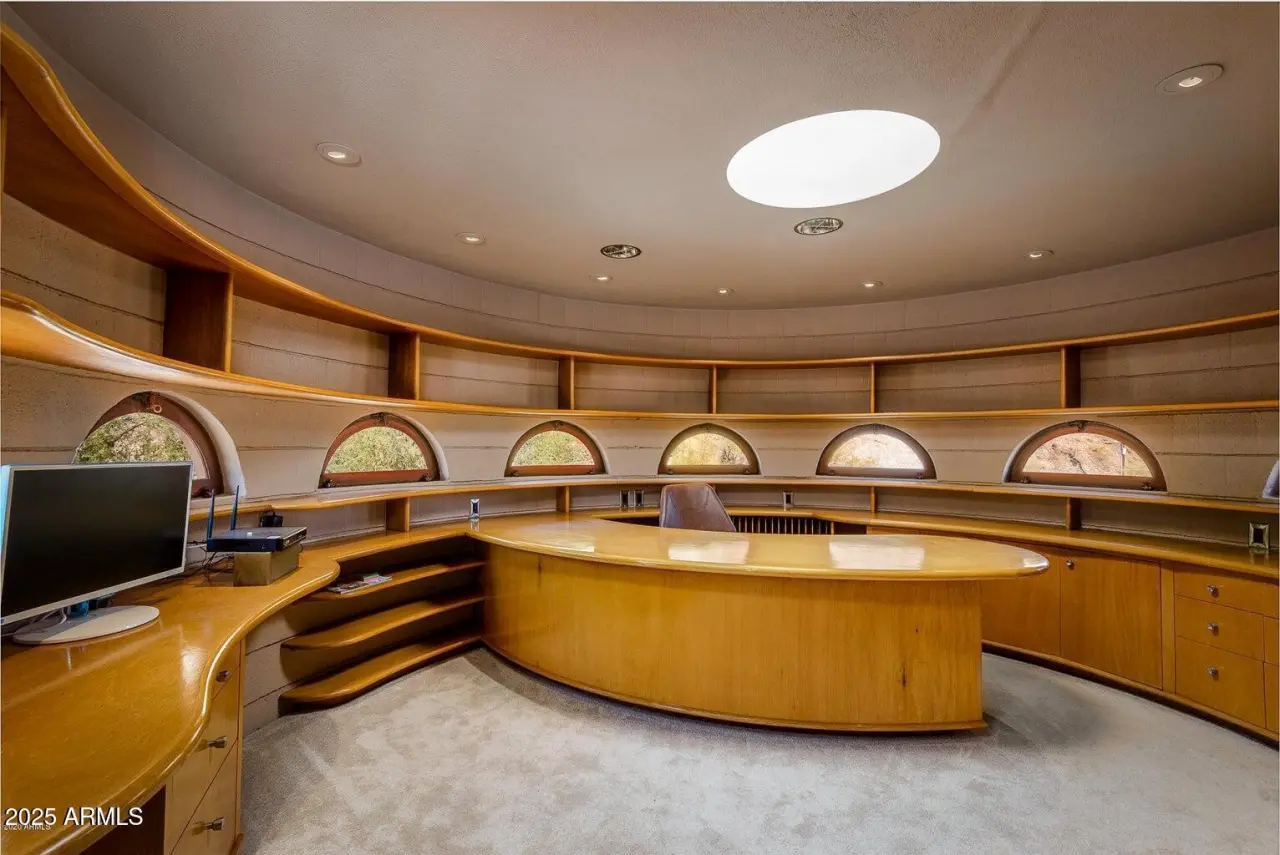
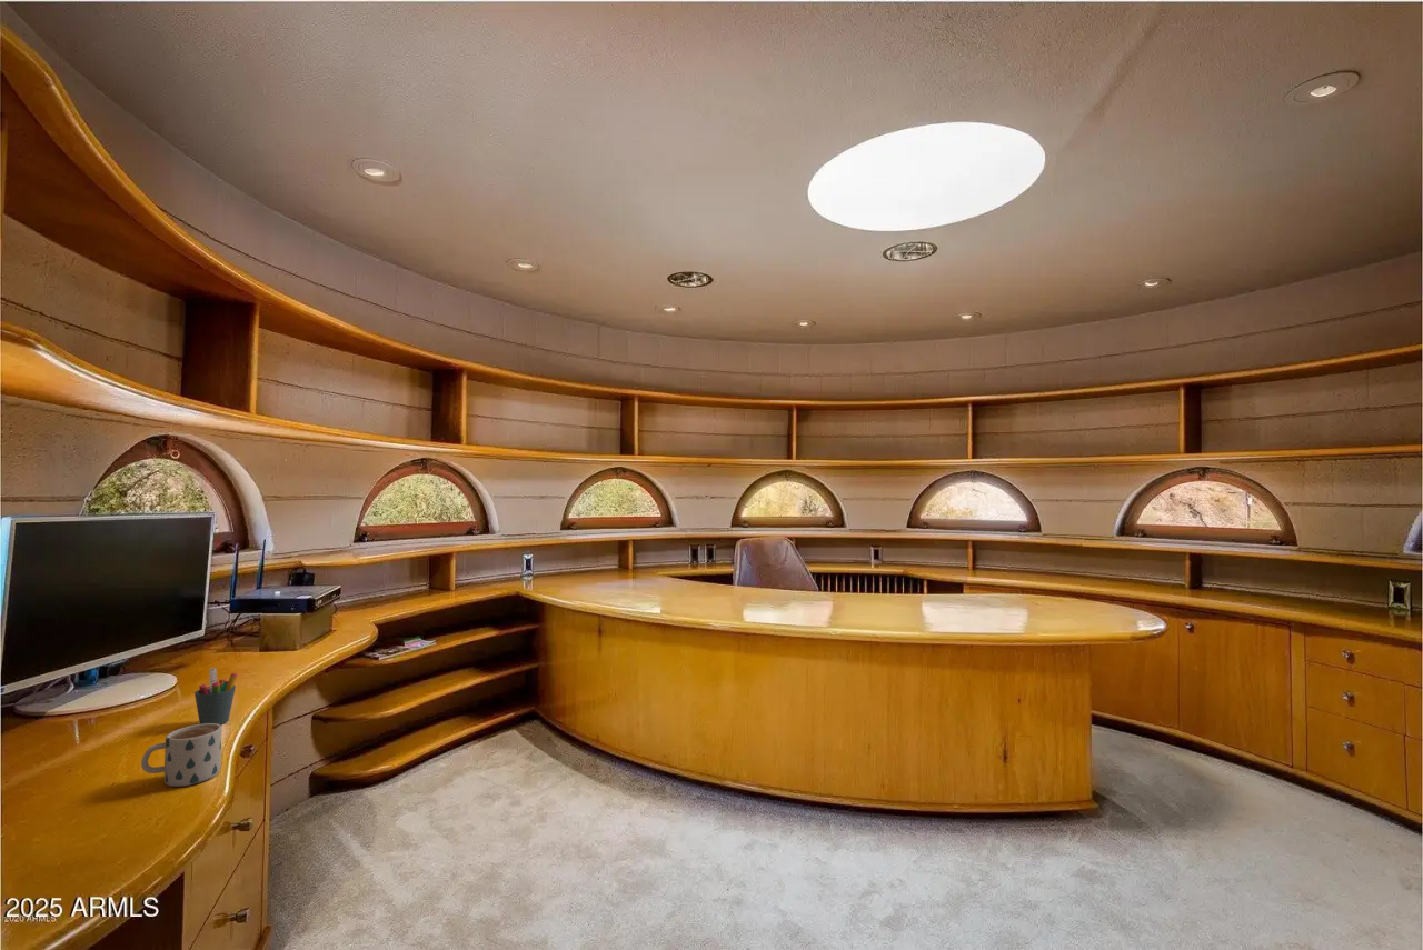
+ pen holder [193,667,239,726]
+ mug [140,723,223,788]
